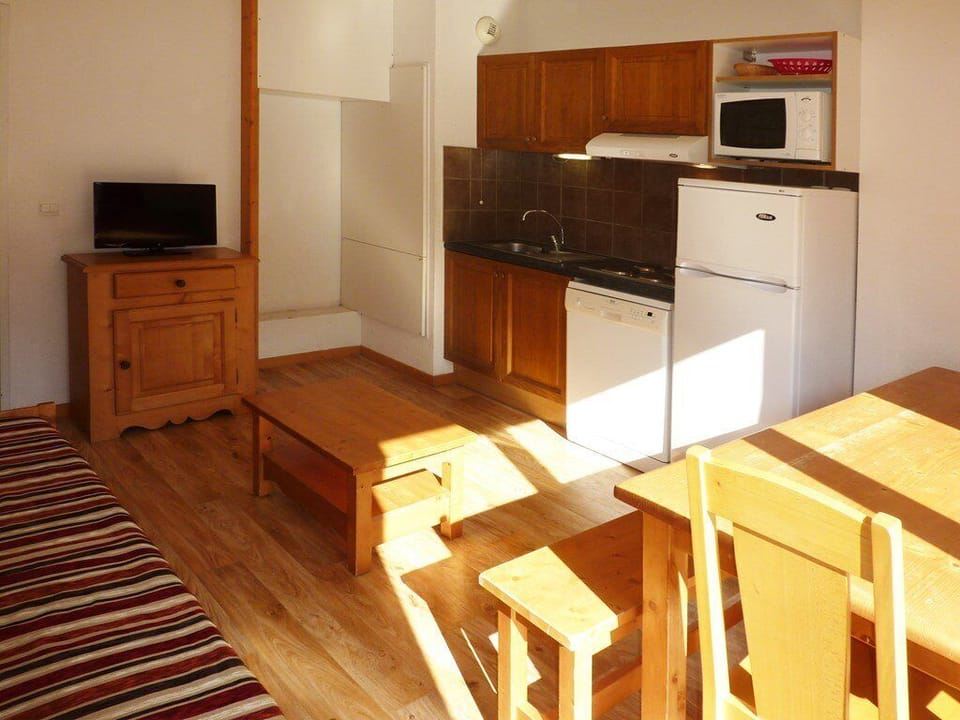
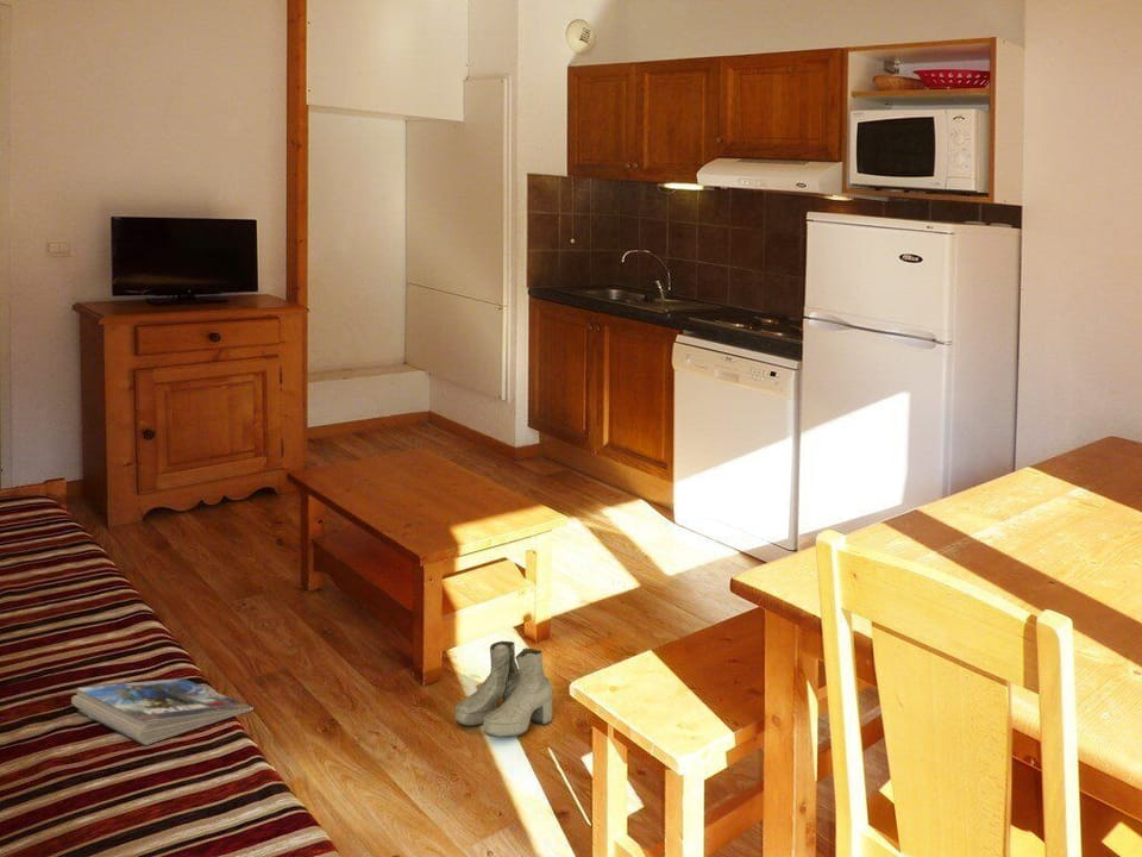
+ magazine [70,677,255,747]
+ boots [454,640,553,738]
